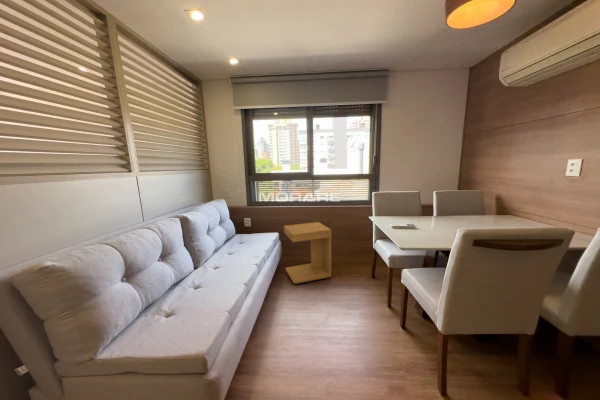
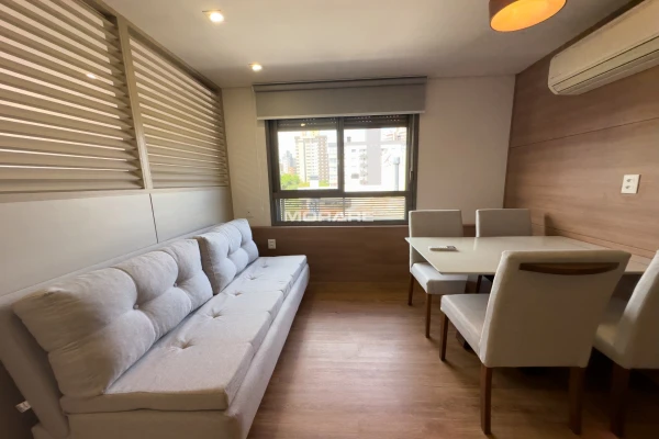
- side table [283,221,332,285]
